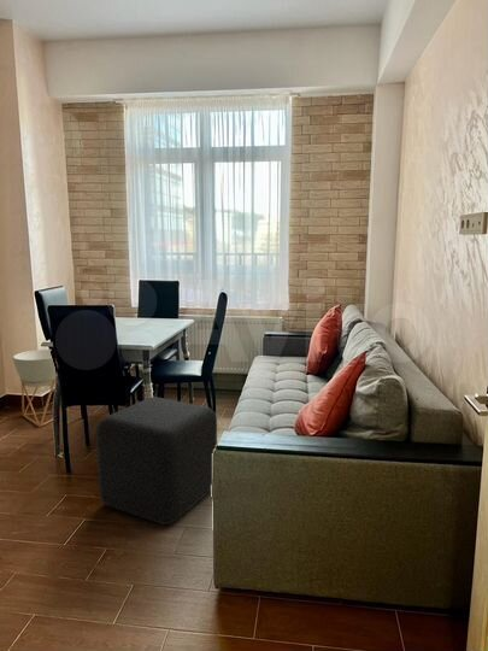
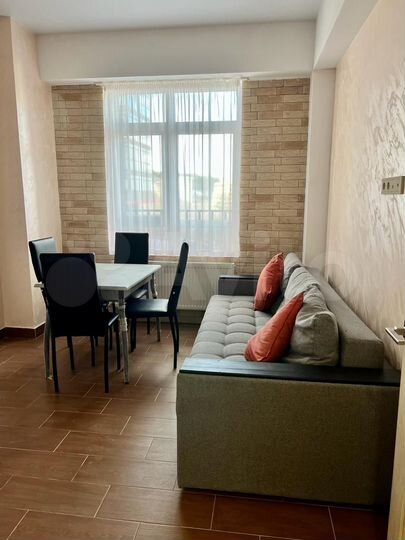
- cube [95,395,218,526]
- planter [12,348,70,428]
